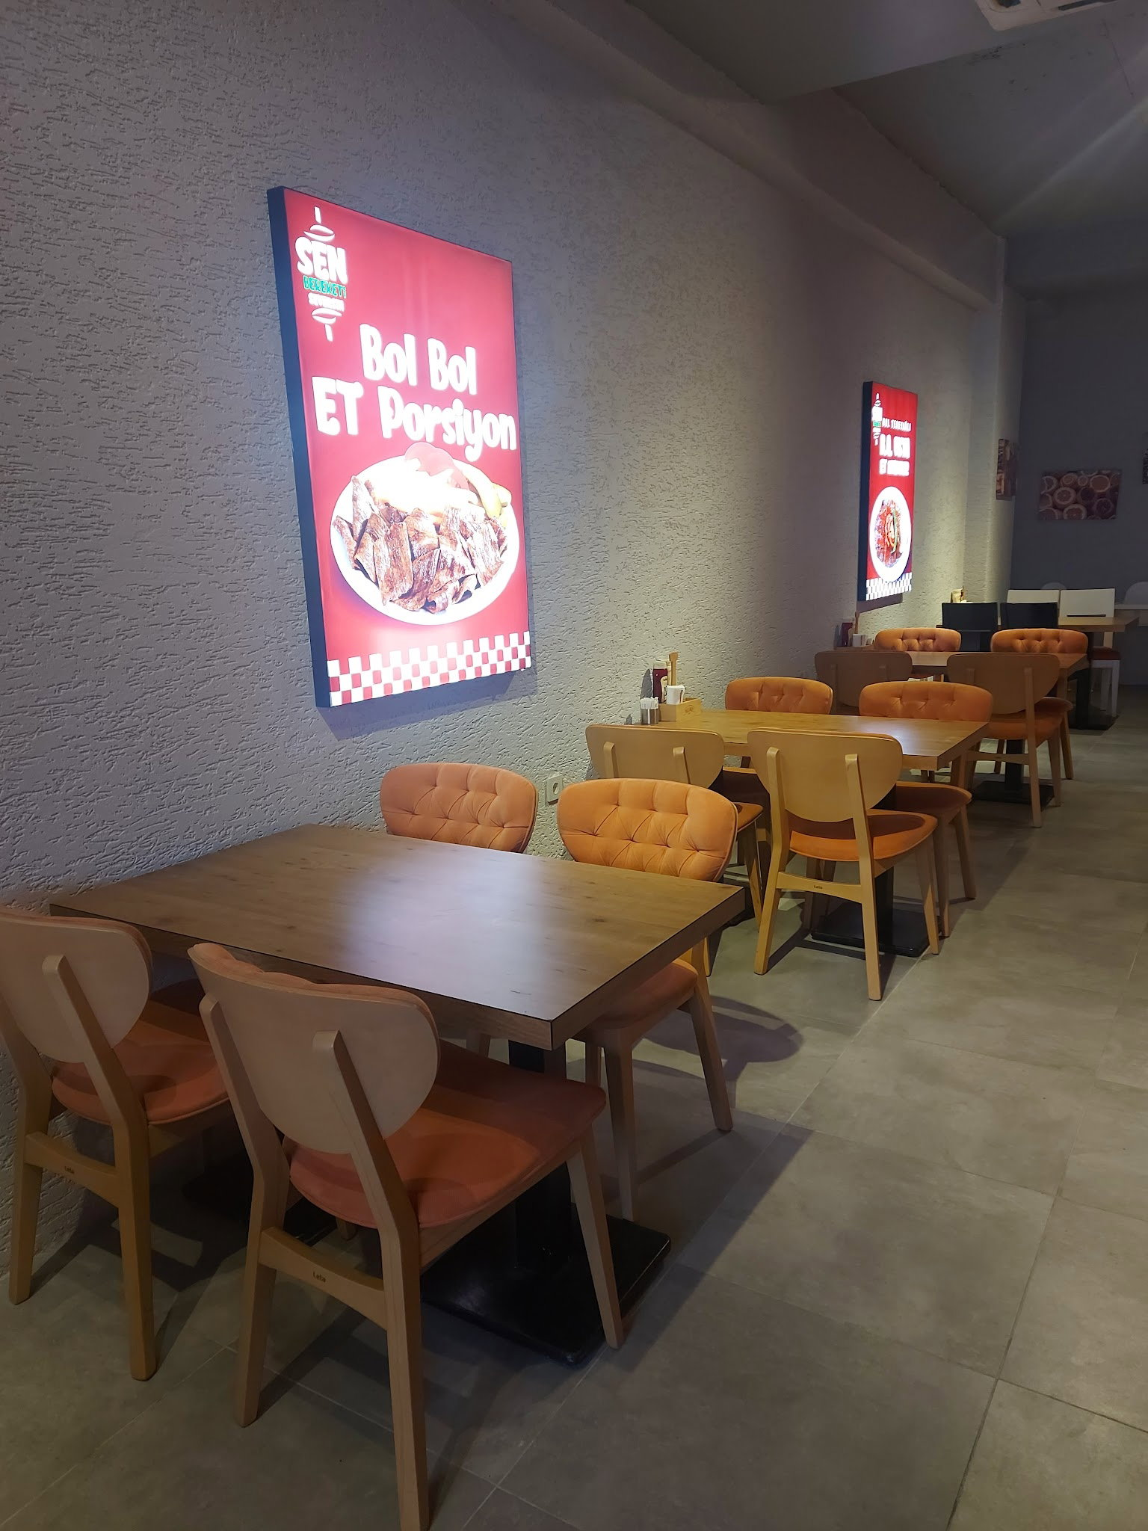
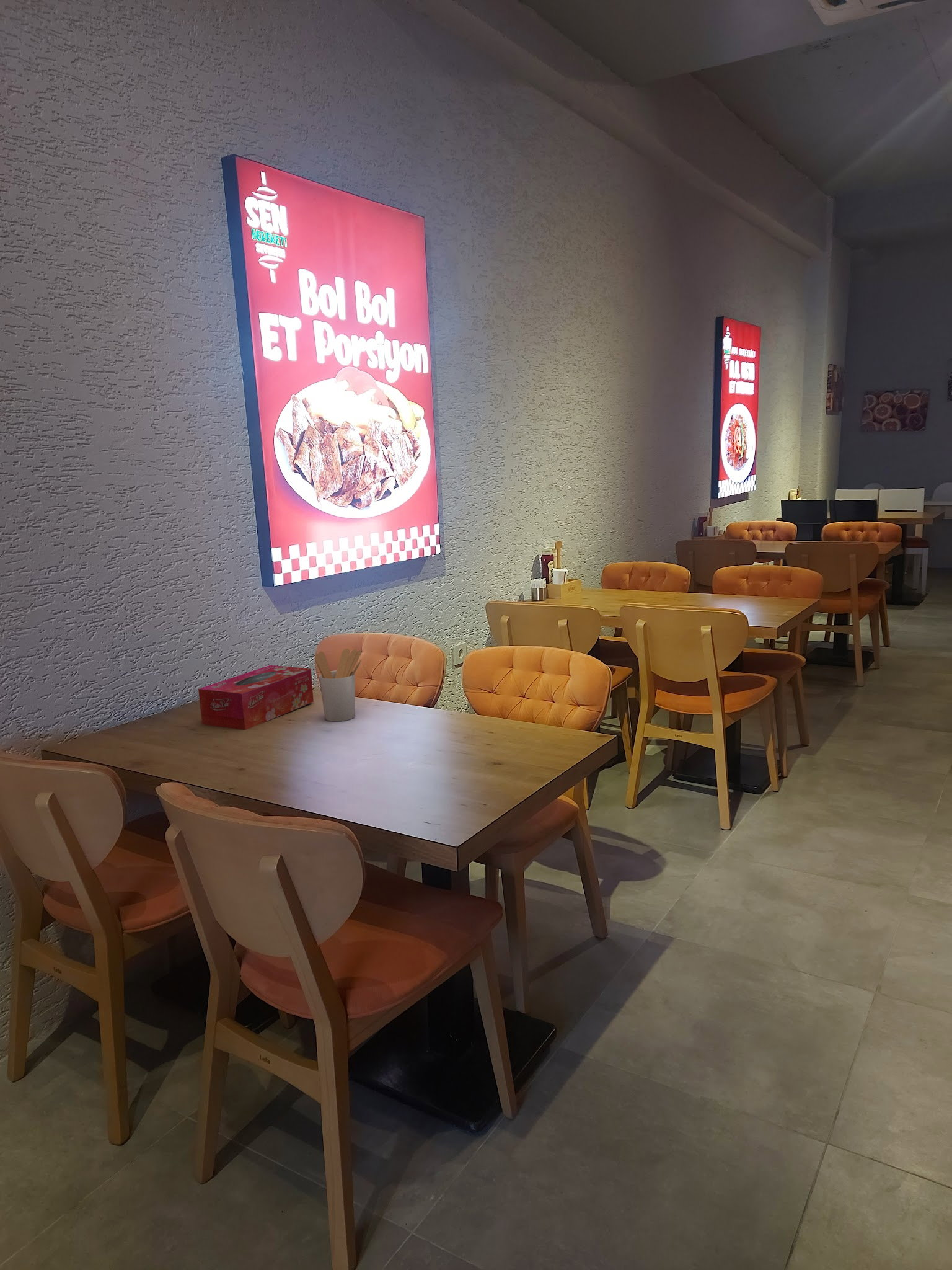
+ utensil holder [314,648,362,722]
+ tissue box [198,665,314,730]
